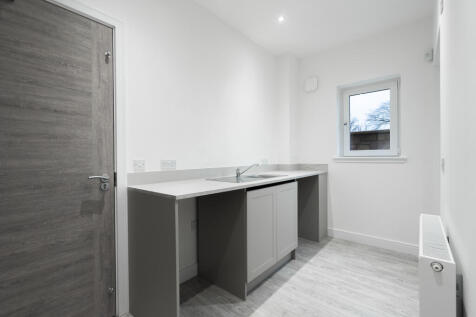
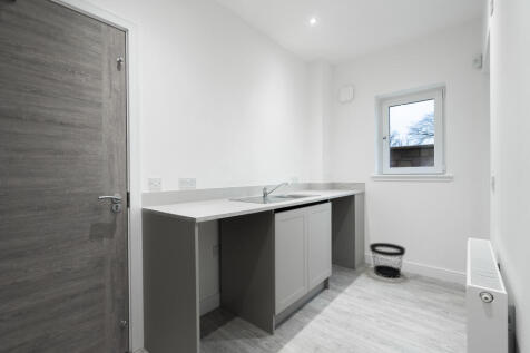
+ wastebasket [369,242,406,278]
